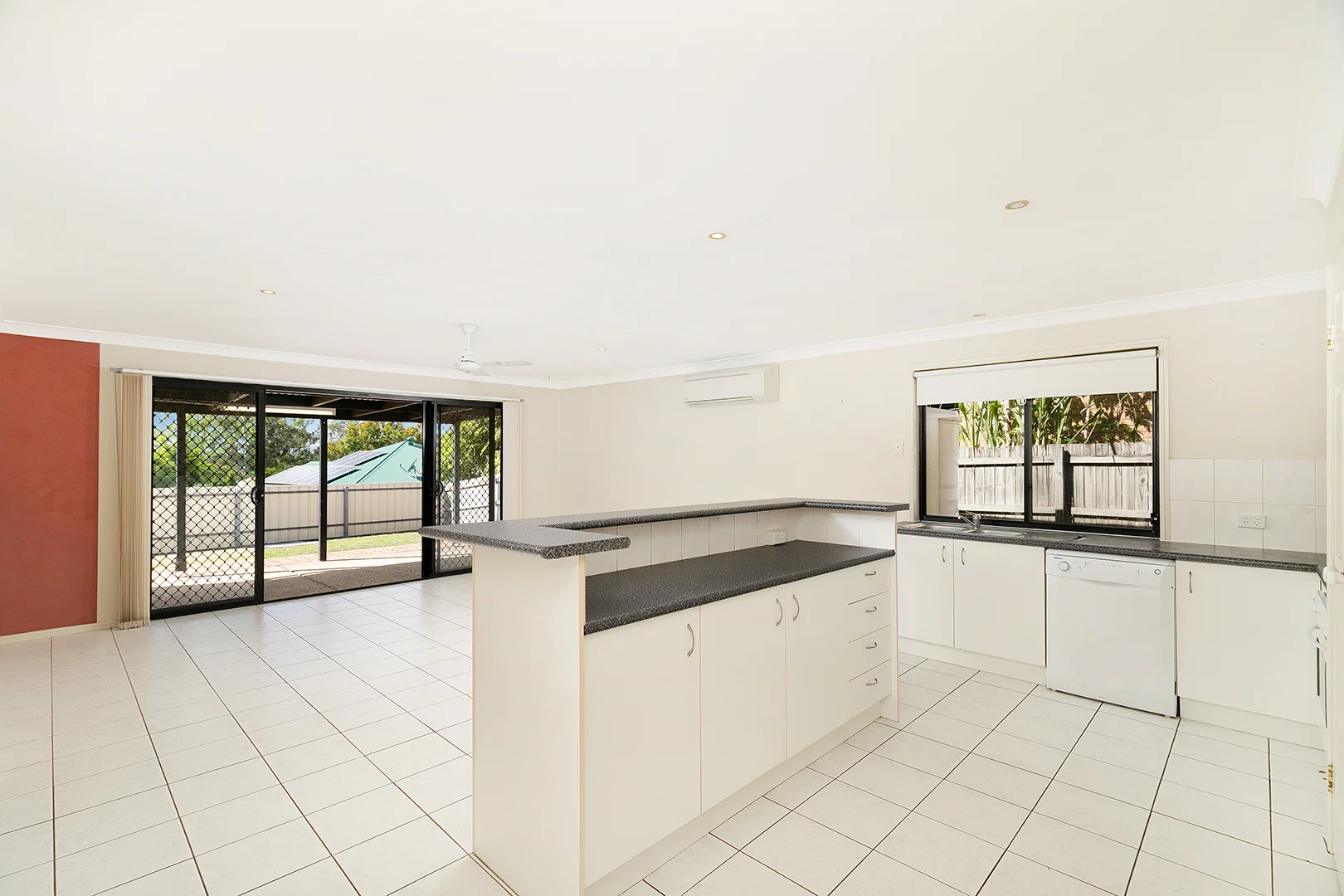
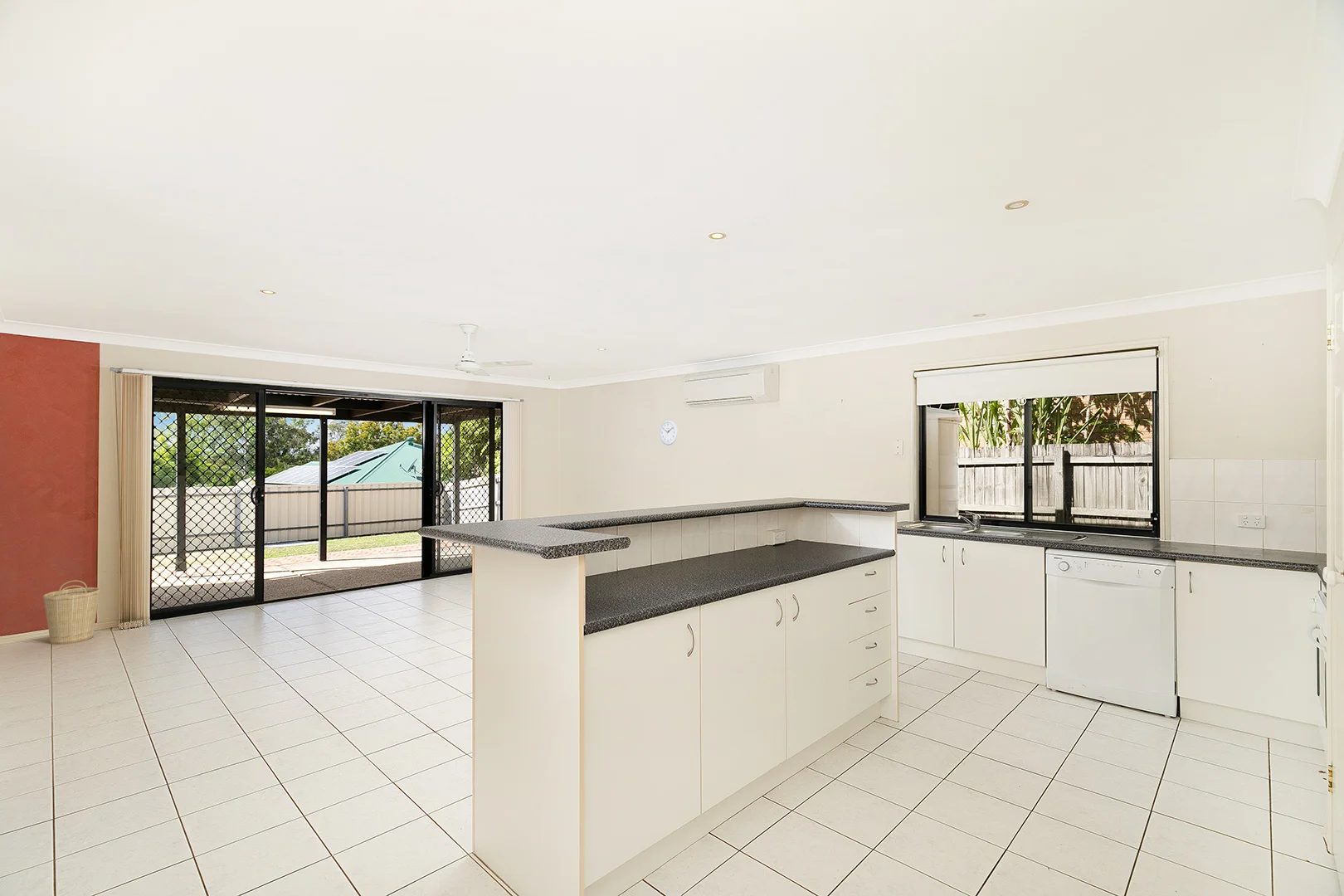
+ basket [42,580,101,645]
+ wall clock [659,419,679,446]
